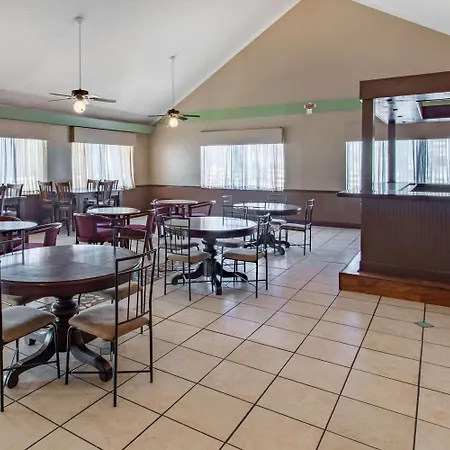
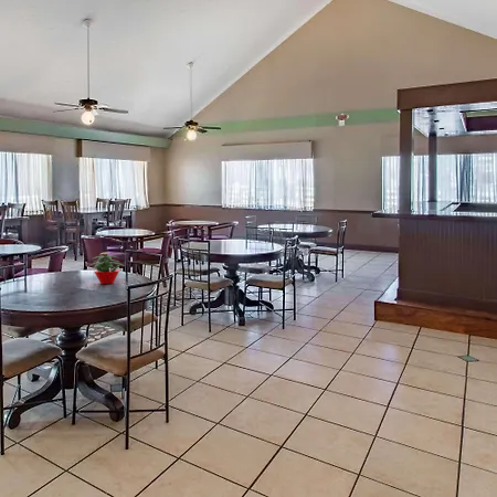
+ potted flower [89,251,126,285]
